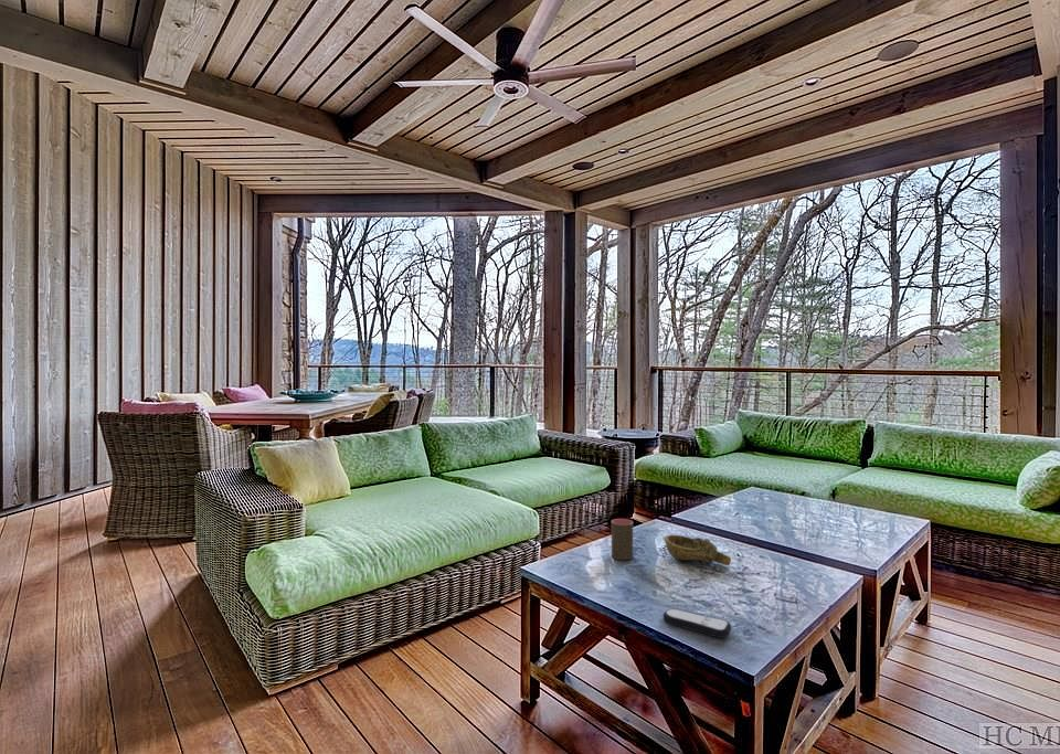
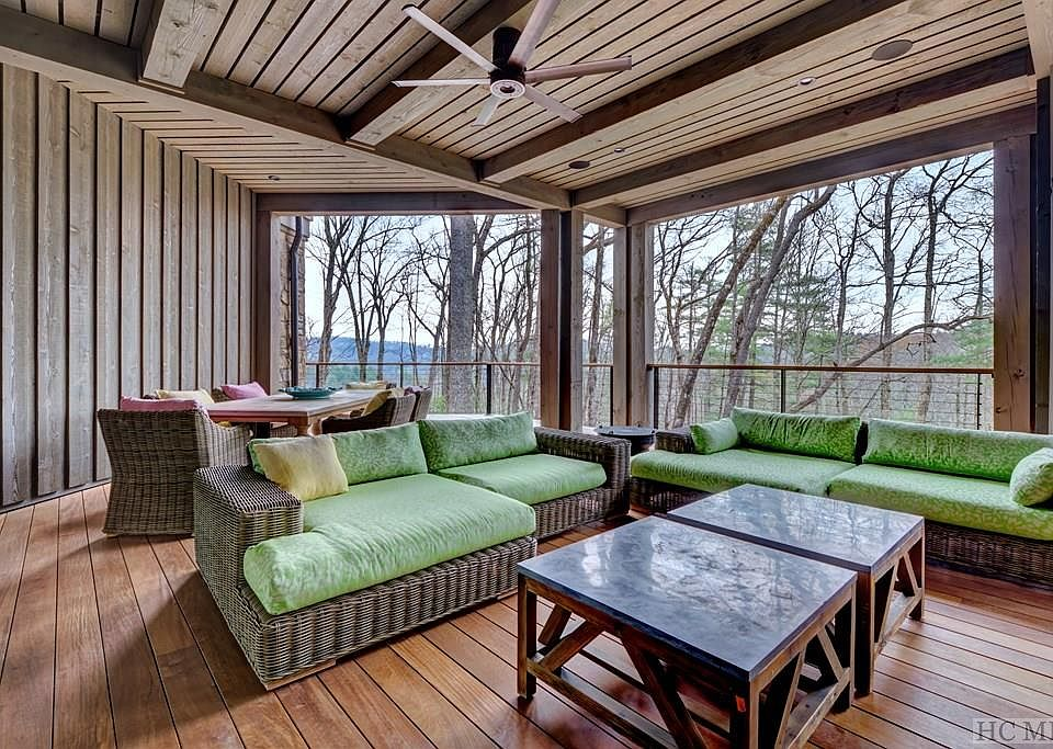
- remote control [661,607,732,639]
- cup [611,518,634,561]
- decorative bowl [664,533,732,566]
